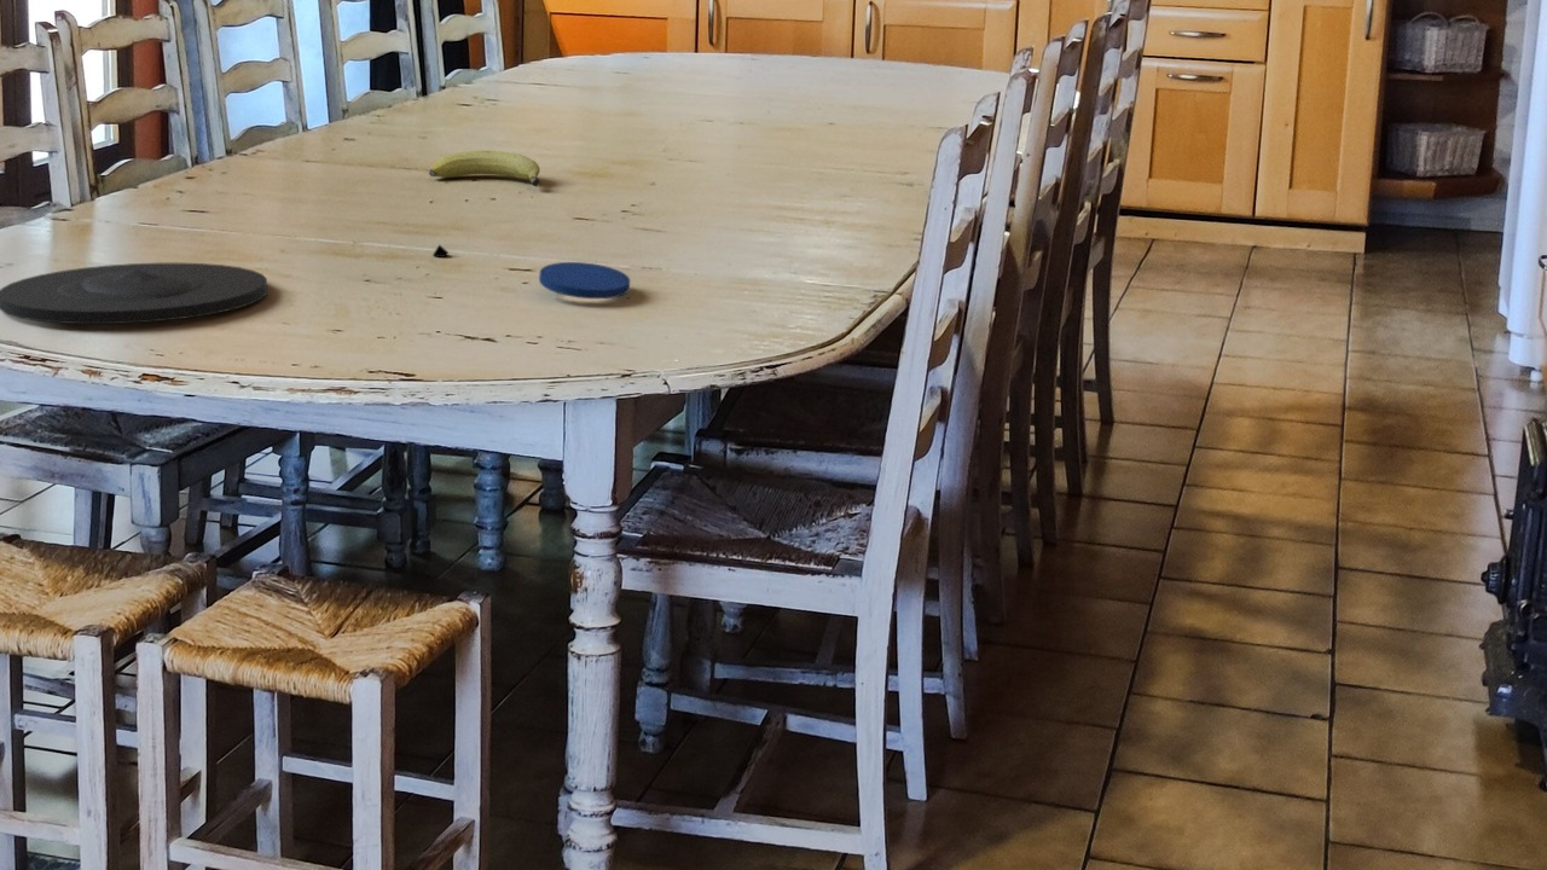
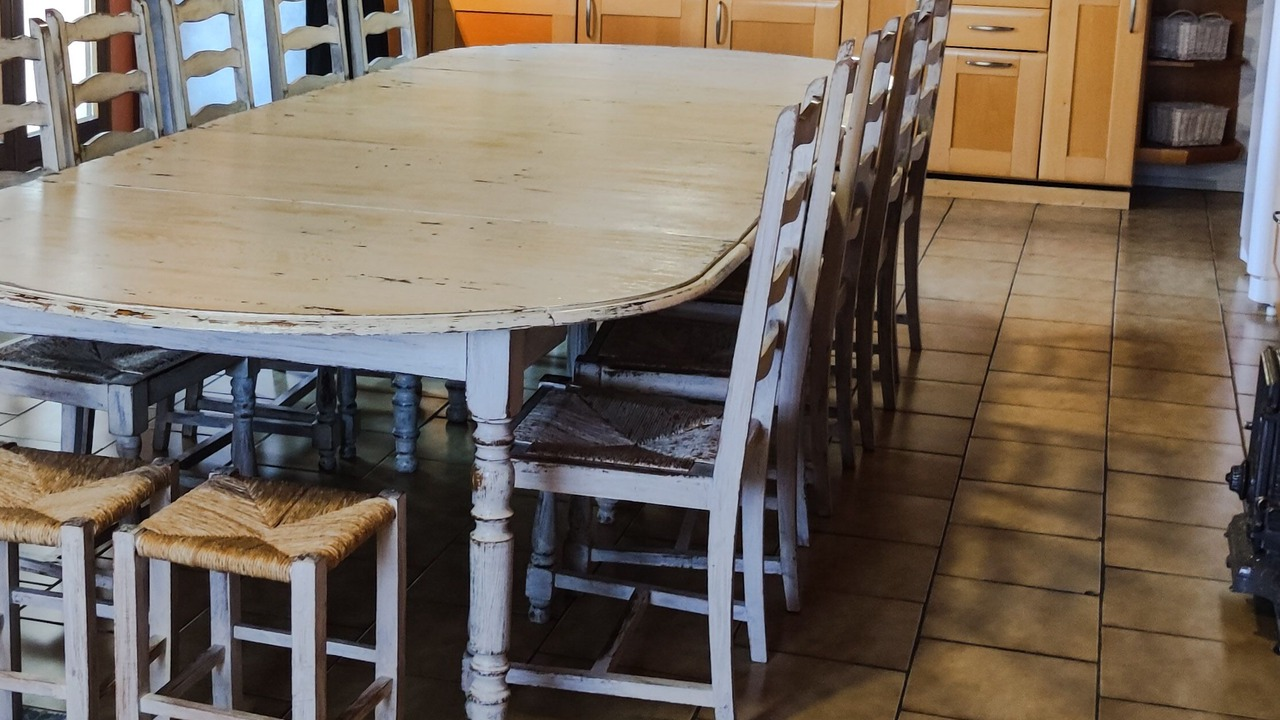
- fruit [428,150,541,188]
- plate [0,262,268,325]
- plate [431,243,631,300]
